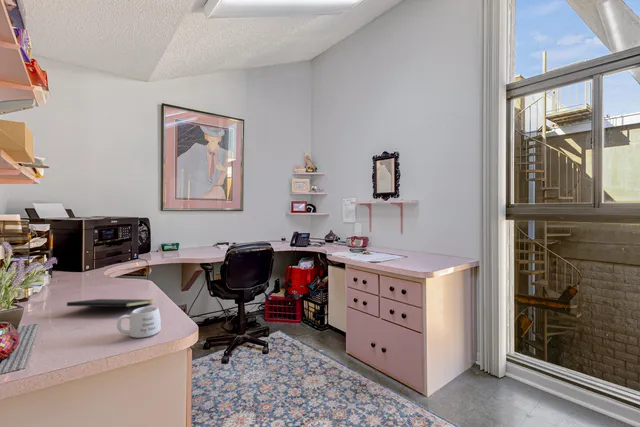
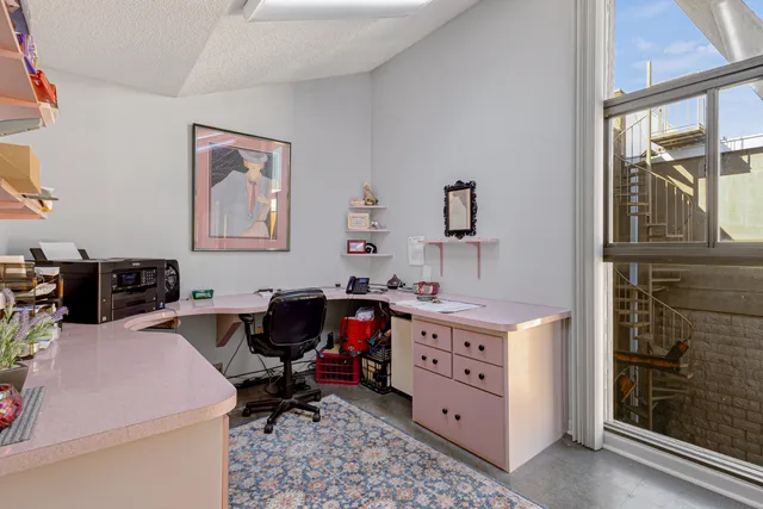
- notepad [66,298,153,315]
- mug [116,306,162,339]
